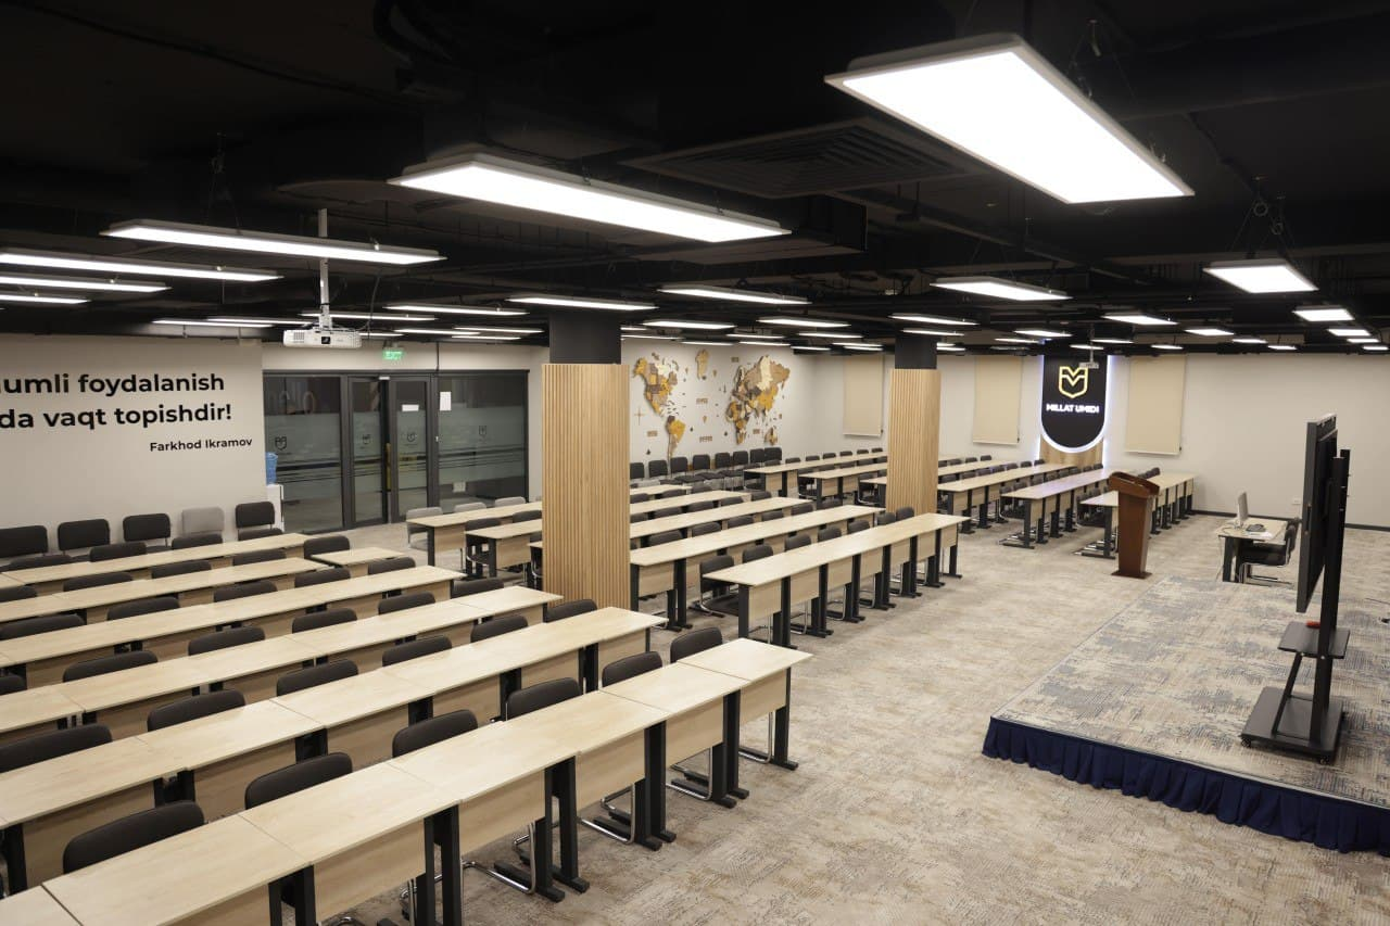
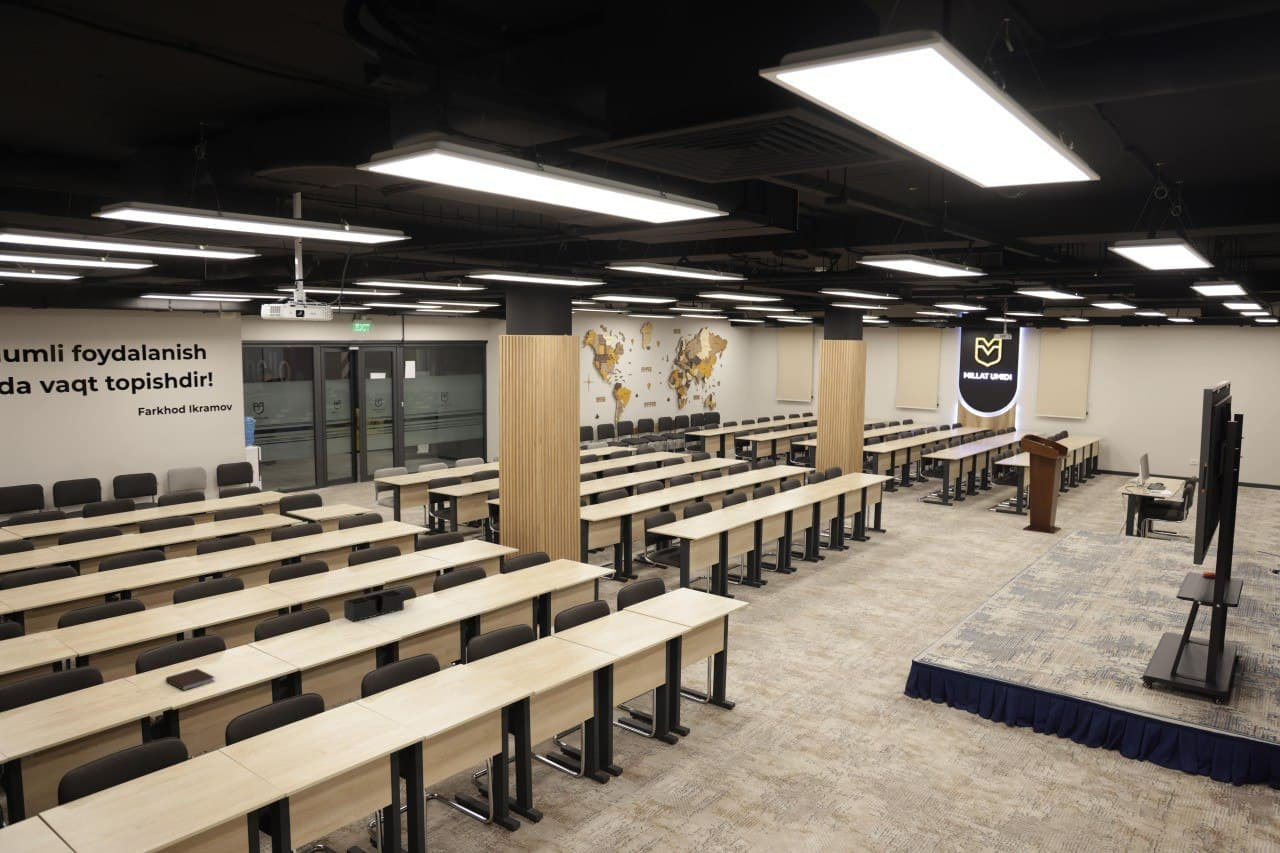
+ desk organizer [343,589,405,622]
+ notebook [165,668,216,692]
